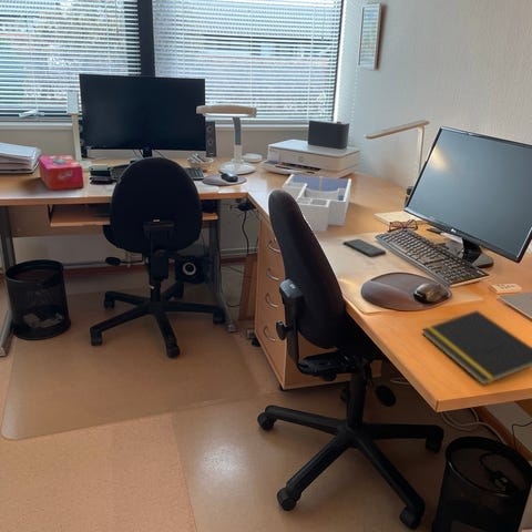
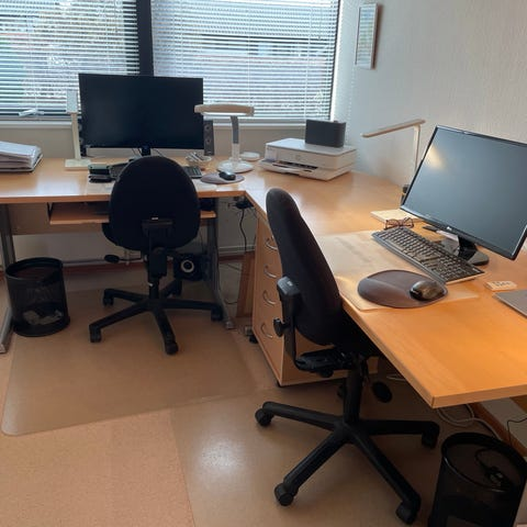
- desk organizer [282,173,352,233]
- smartphone [342,238,387,258]
- tissue box [37,154,85,192]
- notepad [421,309,532,387]
